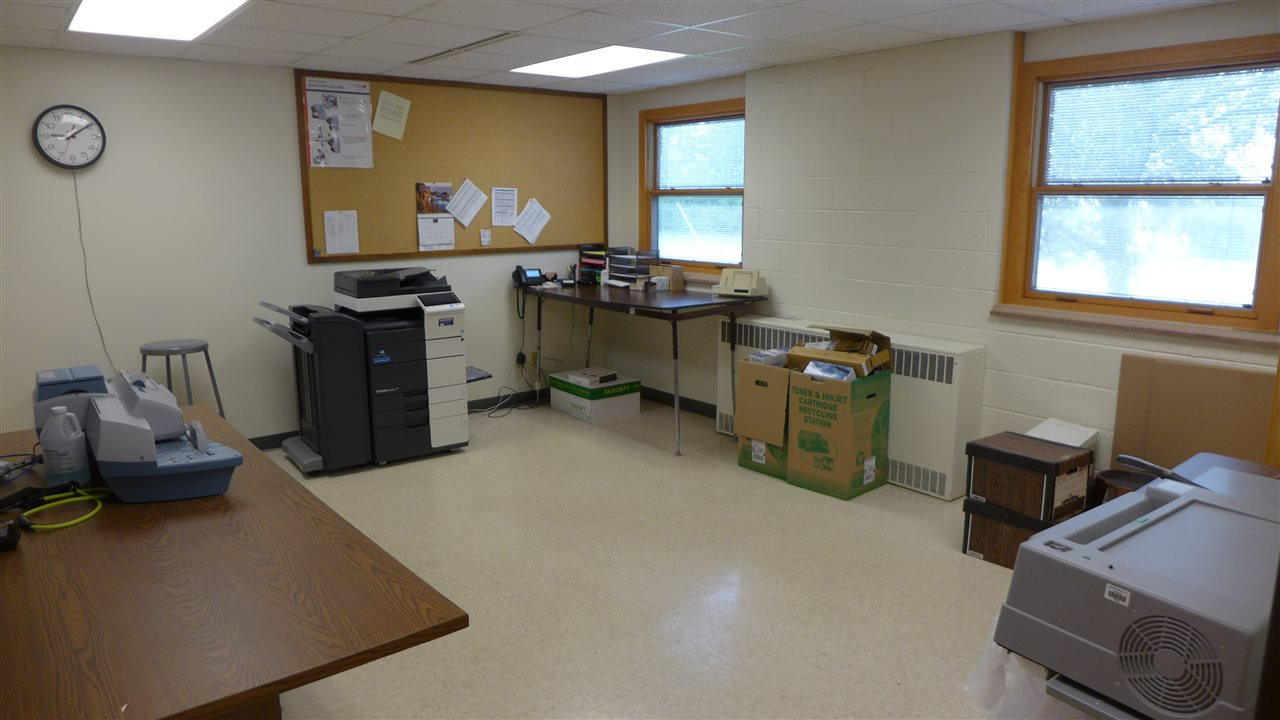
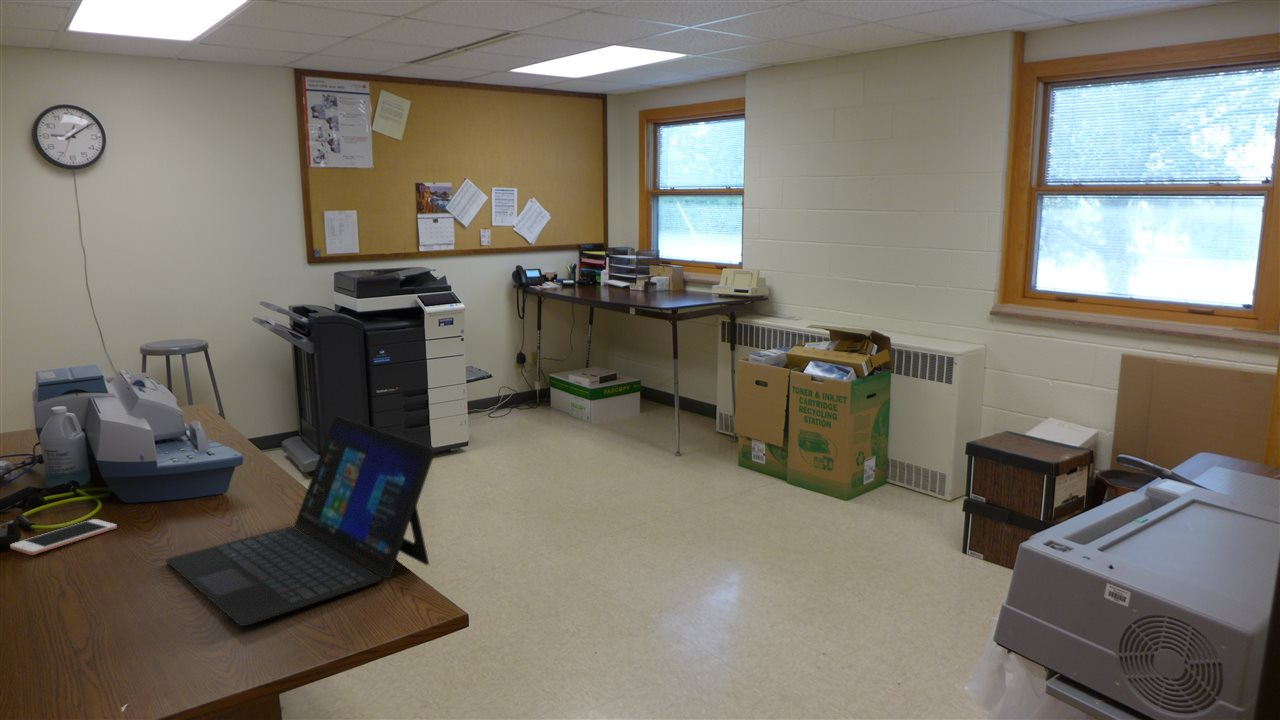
+ laptop [164,415,436,627]
+ cell phone [9,518,118,556]
